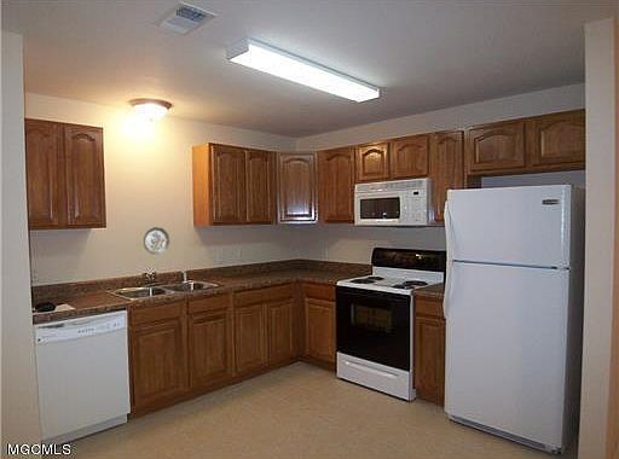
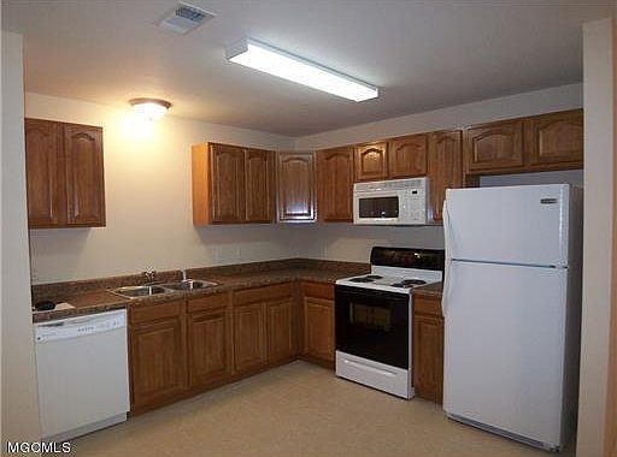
- decorative plate [143,226,170,256]
